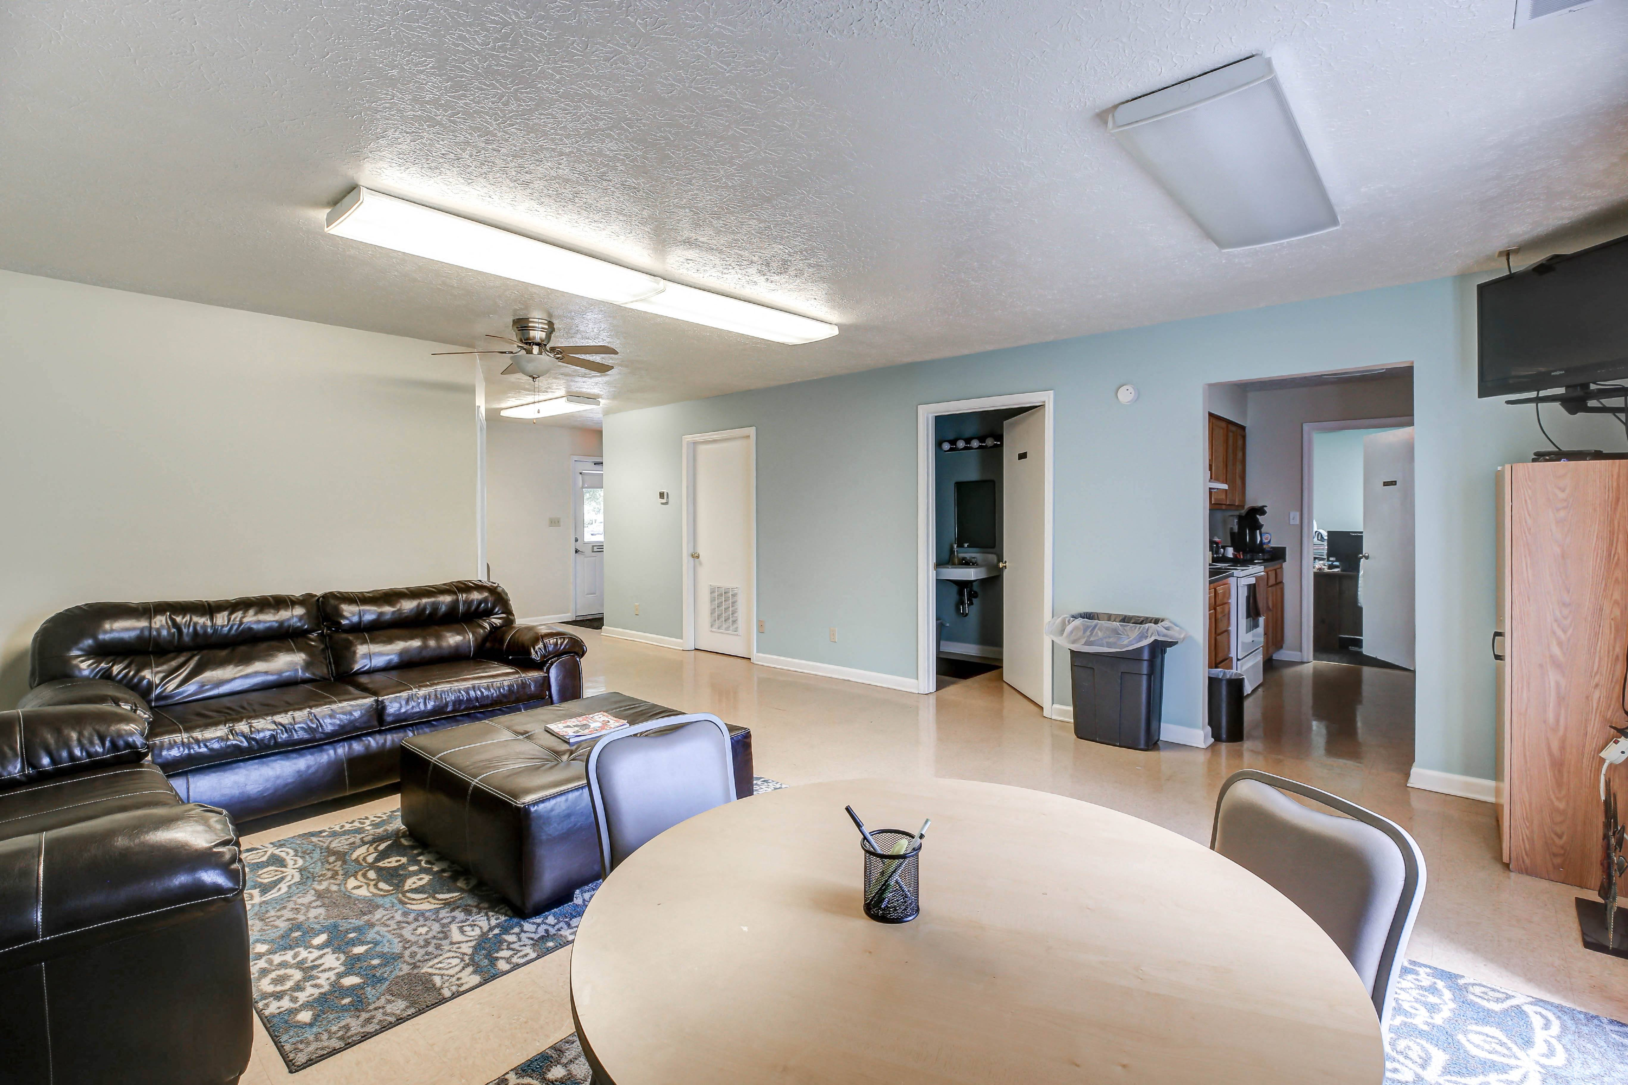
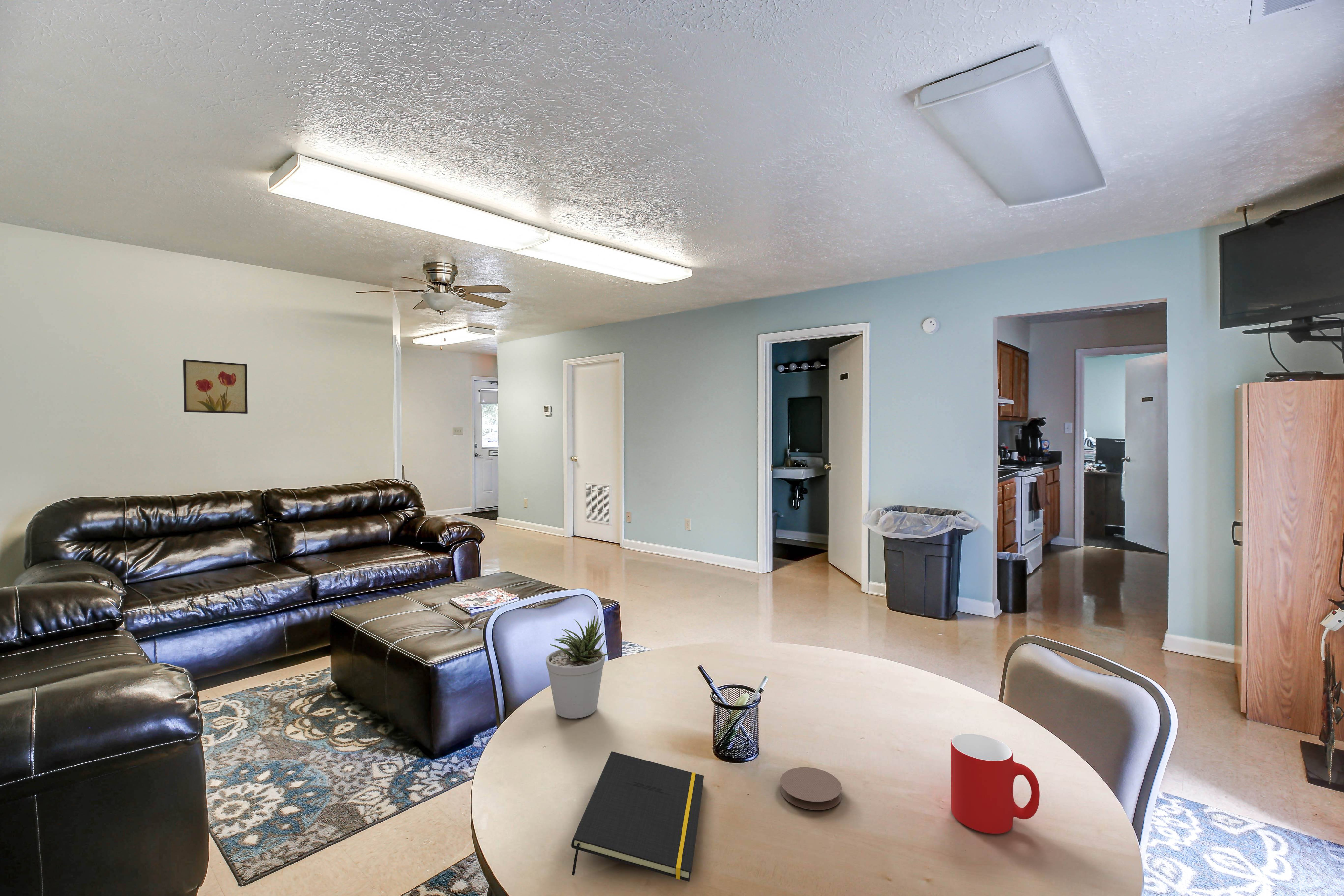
+ notepad [571,751,704,882]
+ coaster [780,767,842,810]
+ cup [951,733,1040,834]
+ potted plant [545,614,612,719]
+ wall art [183,359,248,414]
